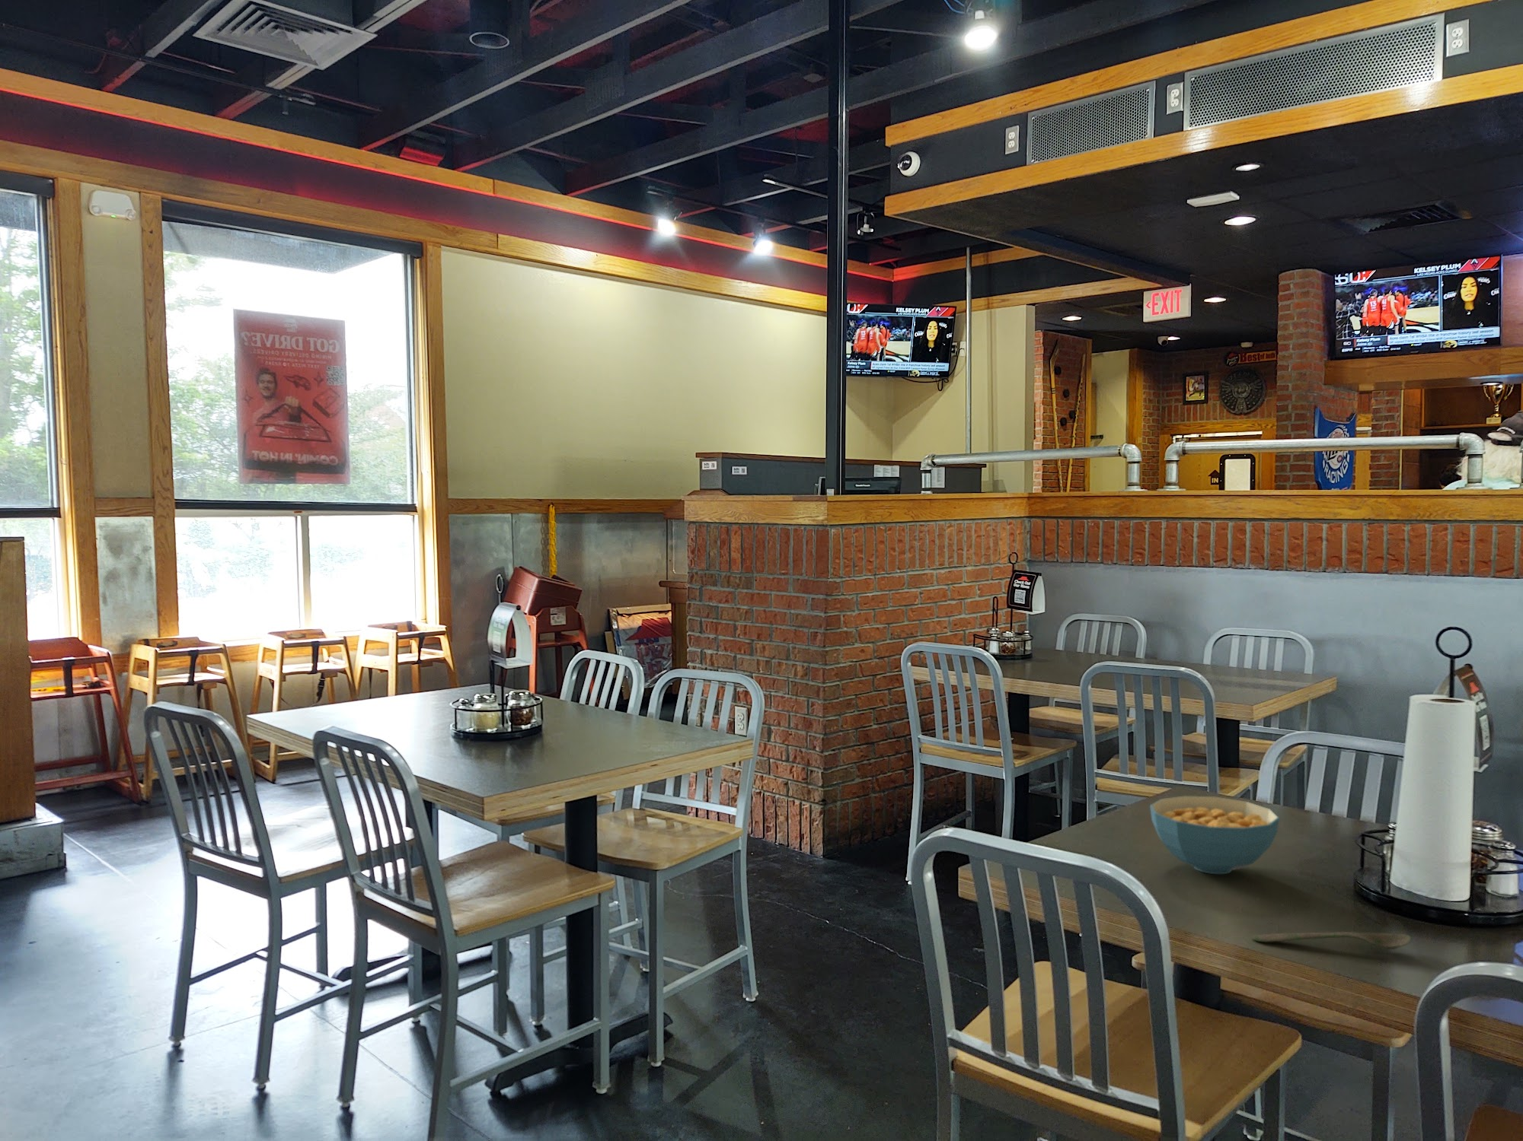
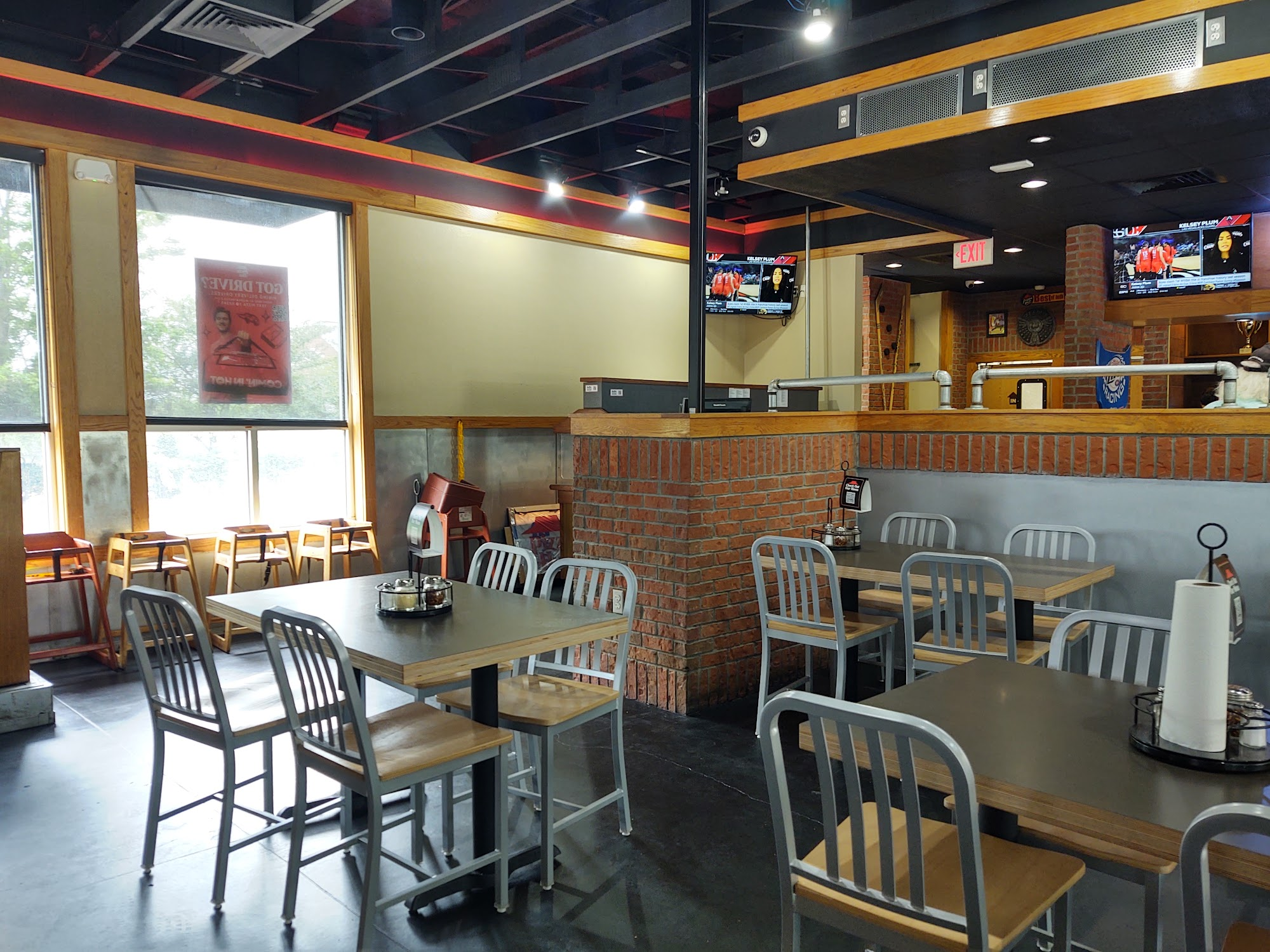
- cereal bowl [1149,795,1280,875]
- spoon [1251,931,1411,950]
